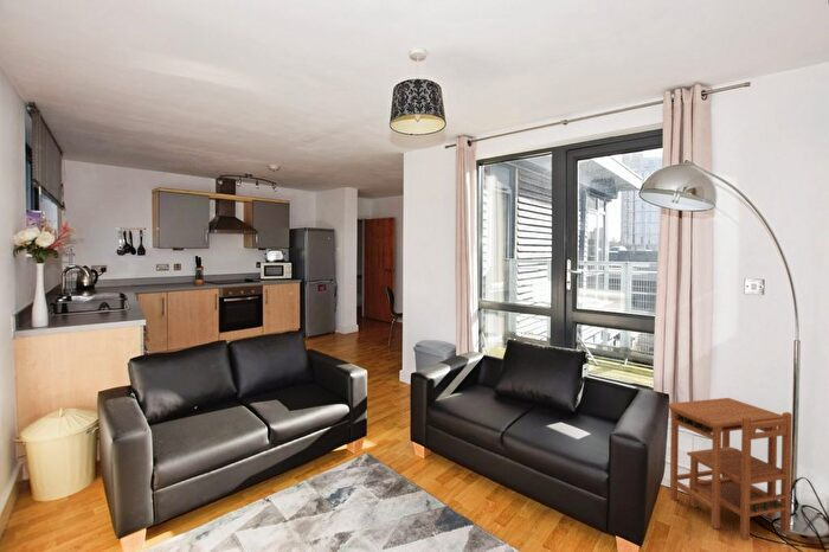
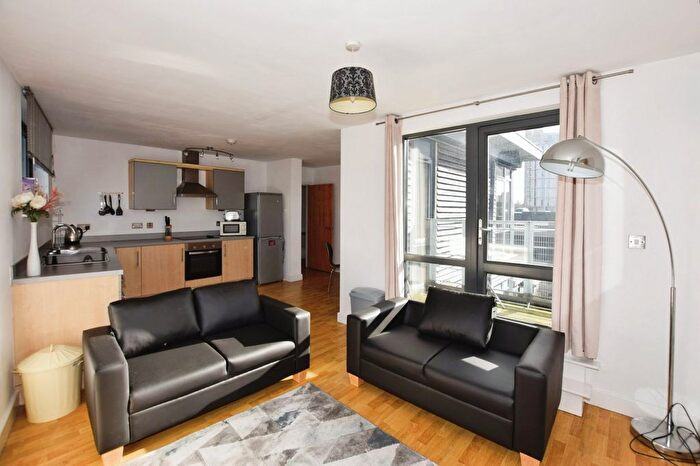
- side table [667,397,793,541]
